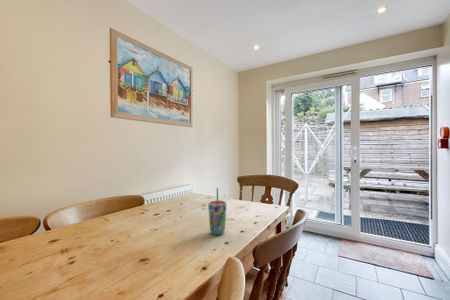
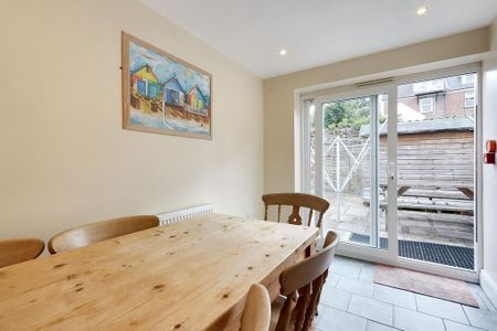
- cup [207,187,228,236]
